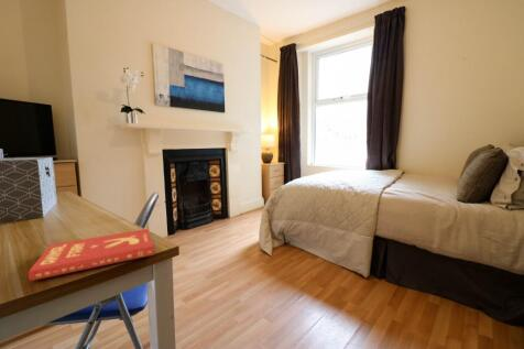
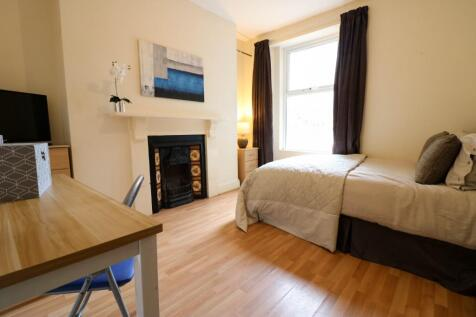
- book [28,228,155,282]
